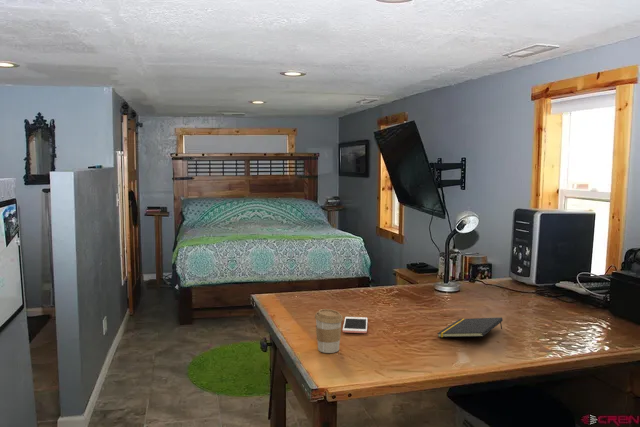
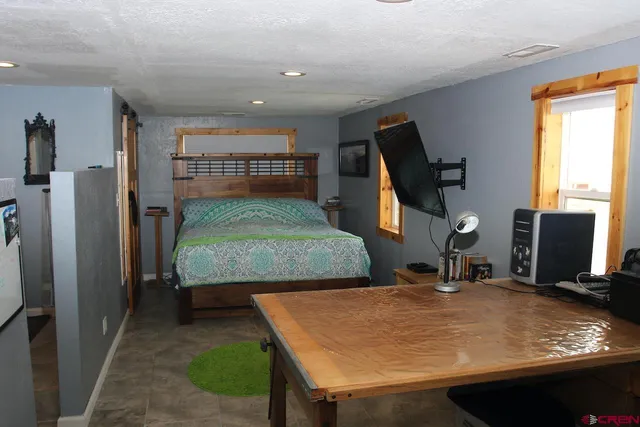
- coffee cup [314,308,344,354]
- notepad [436,317,504,338]
- cell phone [342,316,369,334]
